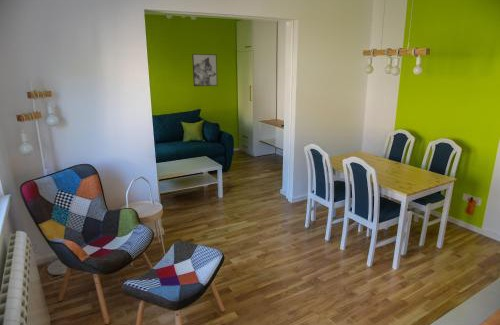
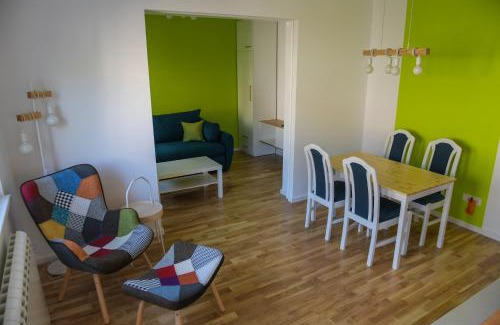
- wall art [191,53,218,87]
